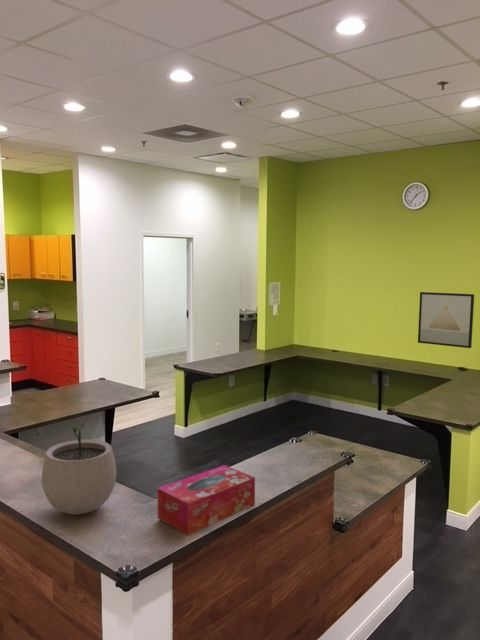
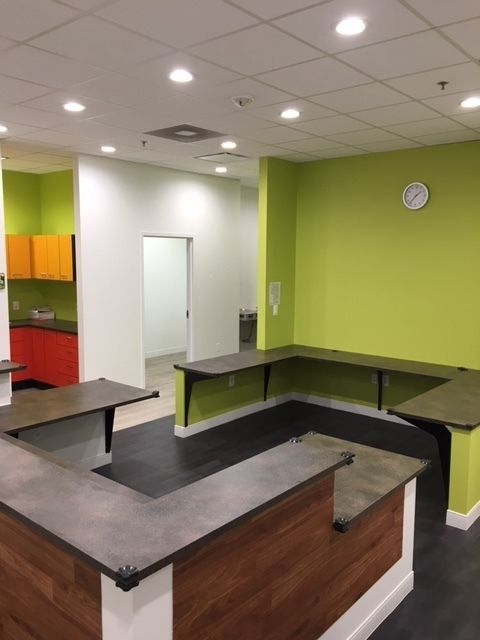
- wall art [417,291,475,349]
- tissue box [157,464,256,536]
- plant pot [41,422,117,515]
